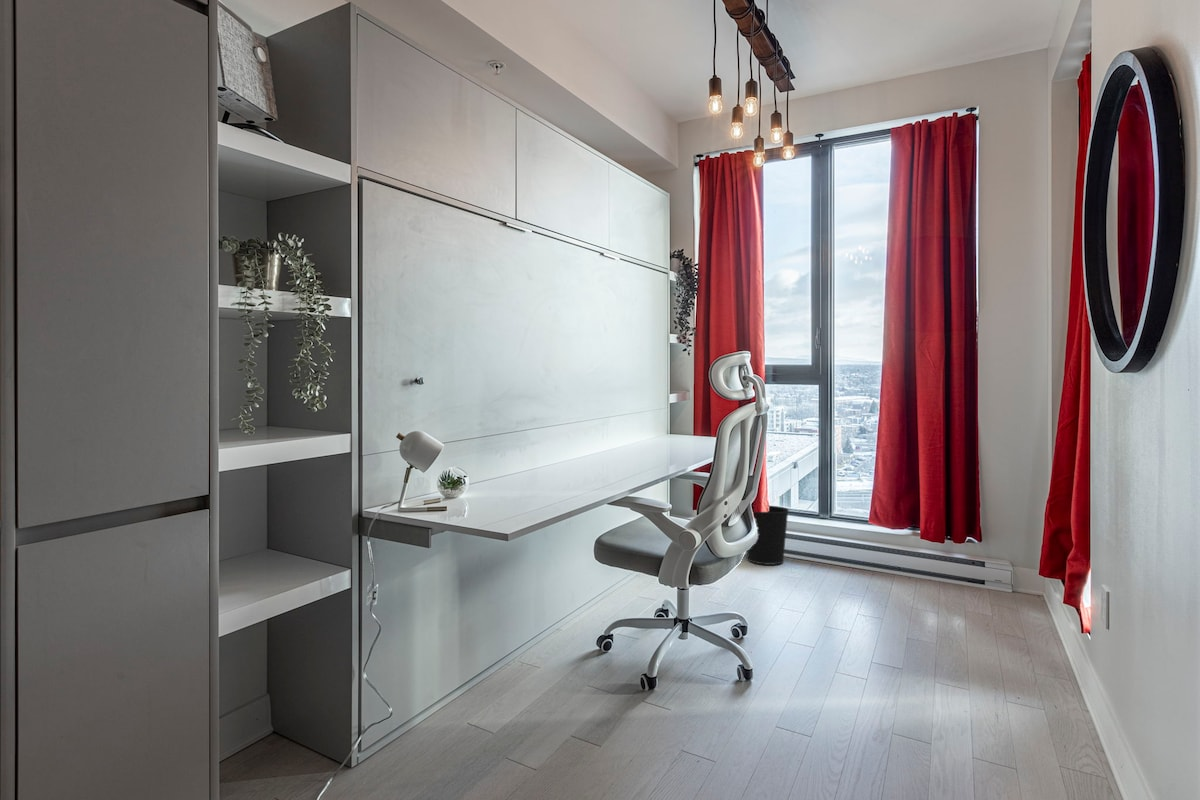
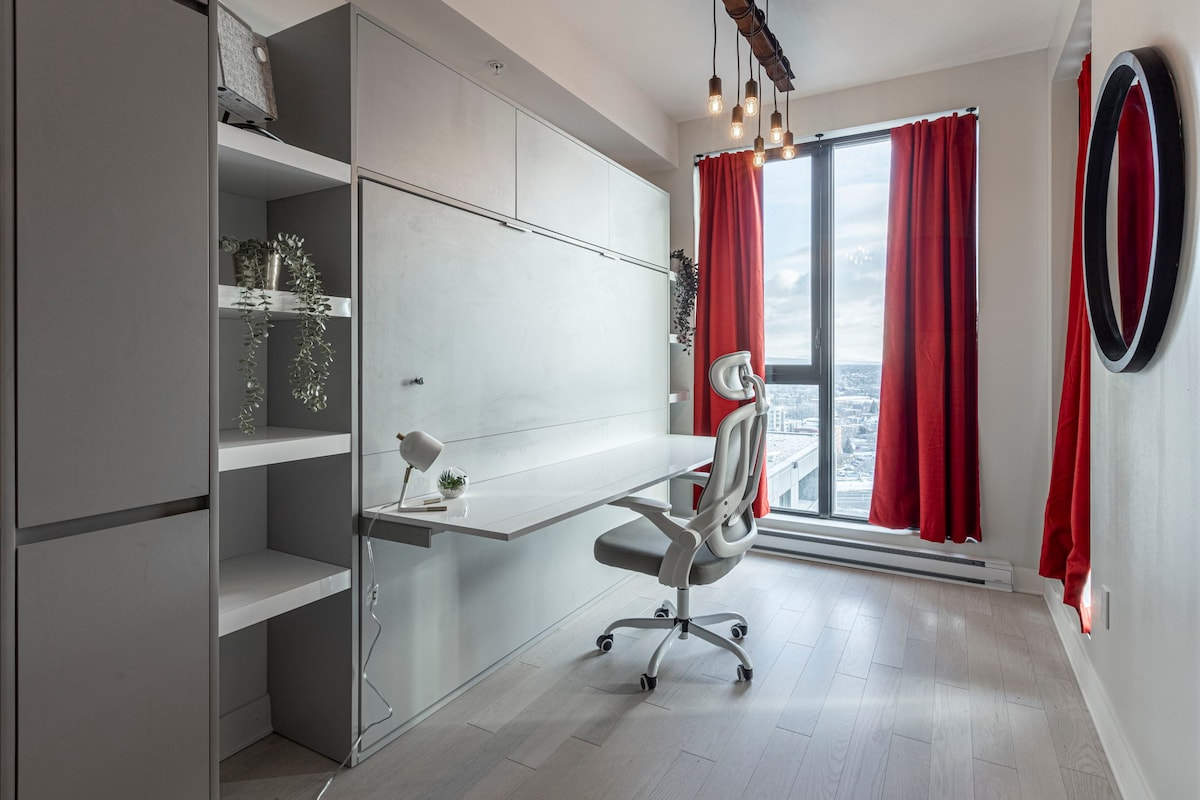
- wastebasket [746,504,790,566]
